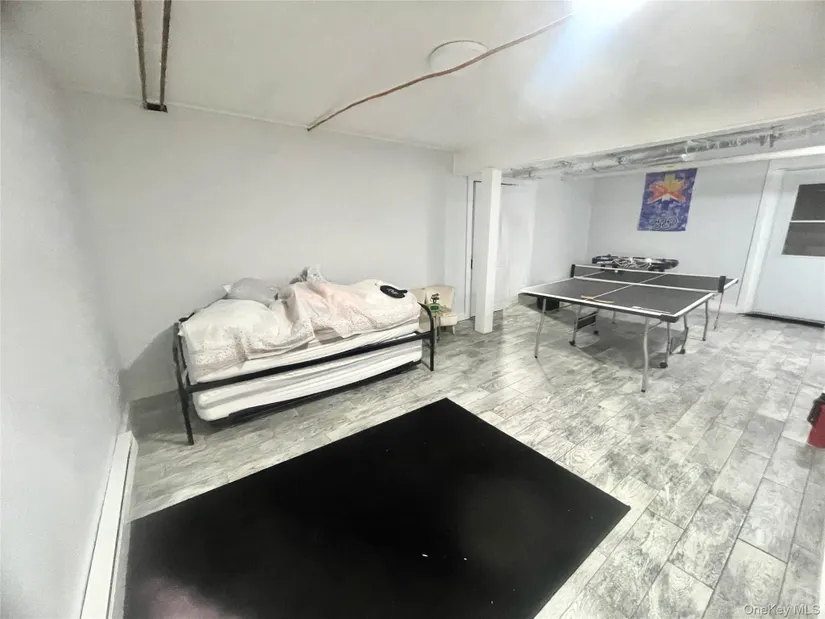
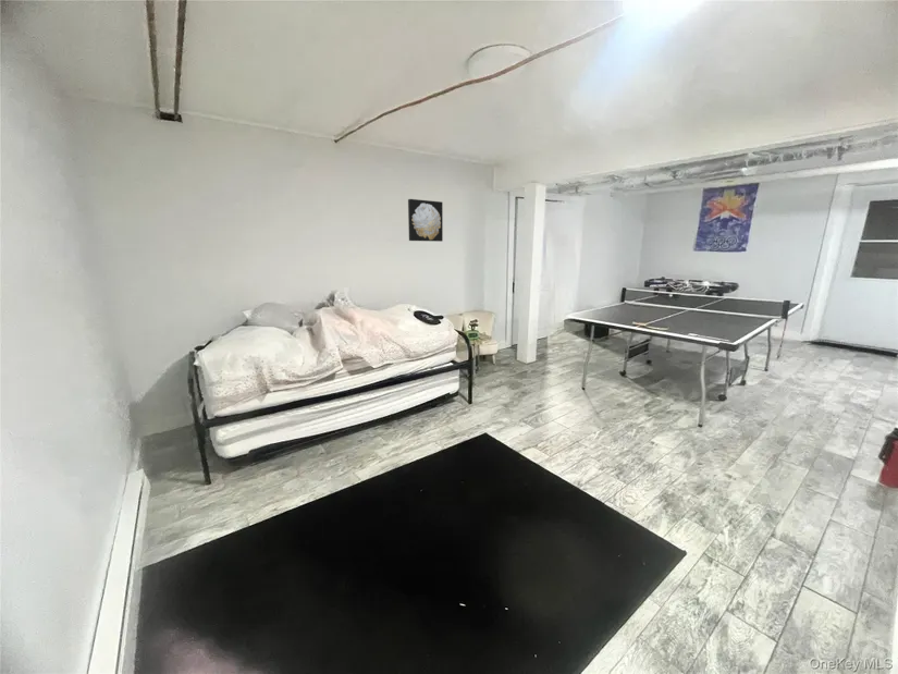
+ wall art [407,198,444,243]
